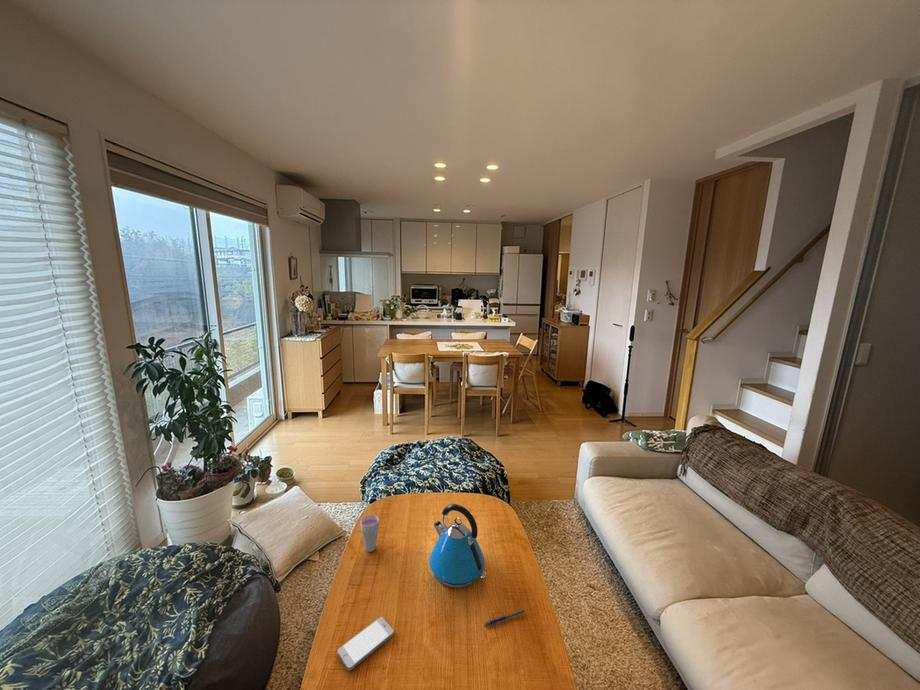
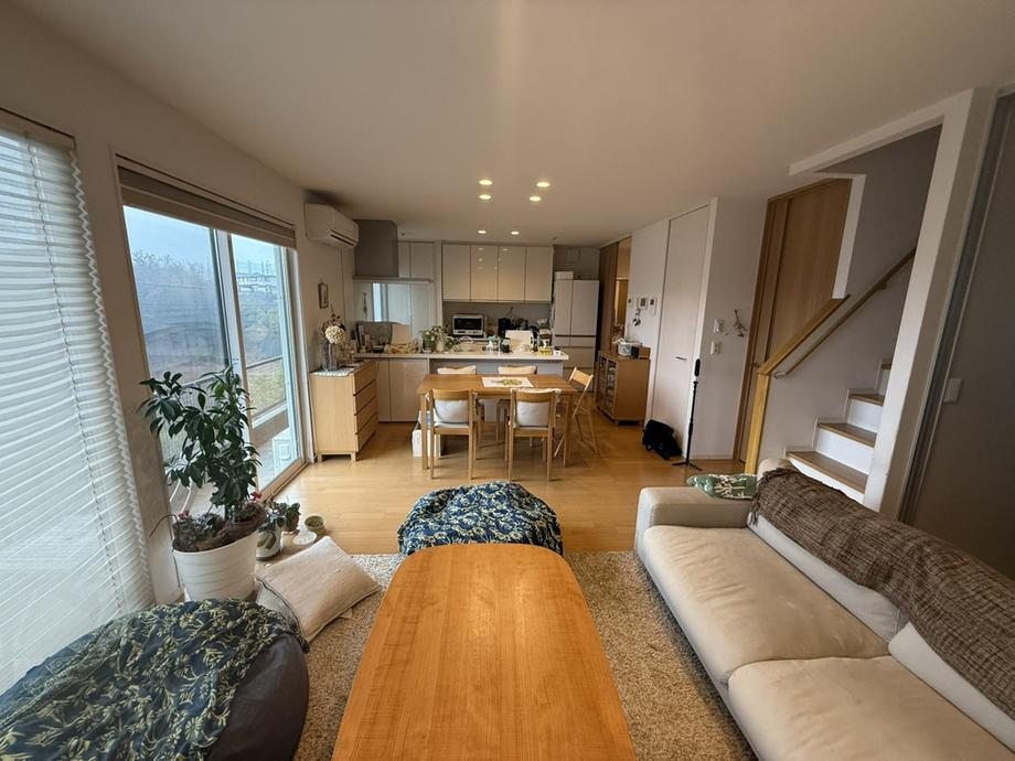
- cup [359,514,380,553]
- smartphone [336,616,395,672]
- kettle [428,503,487,589]
- pen [483,608,526,628]
